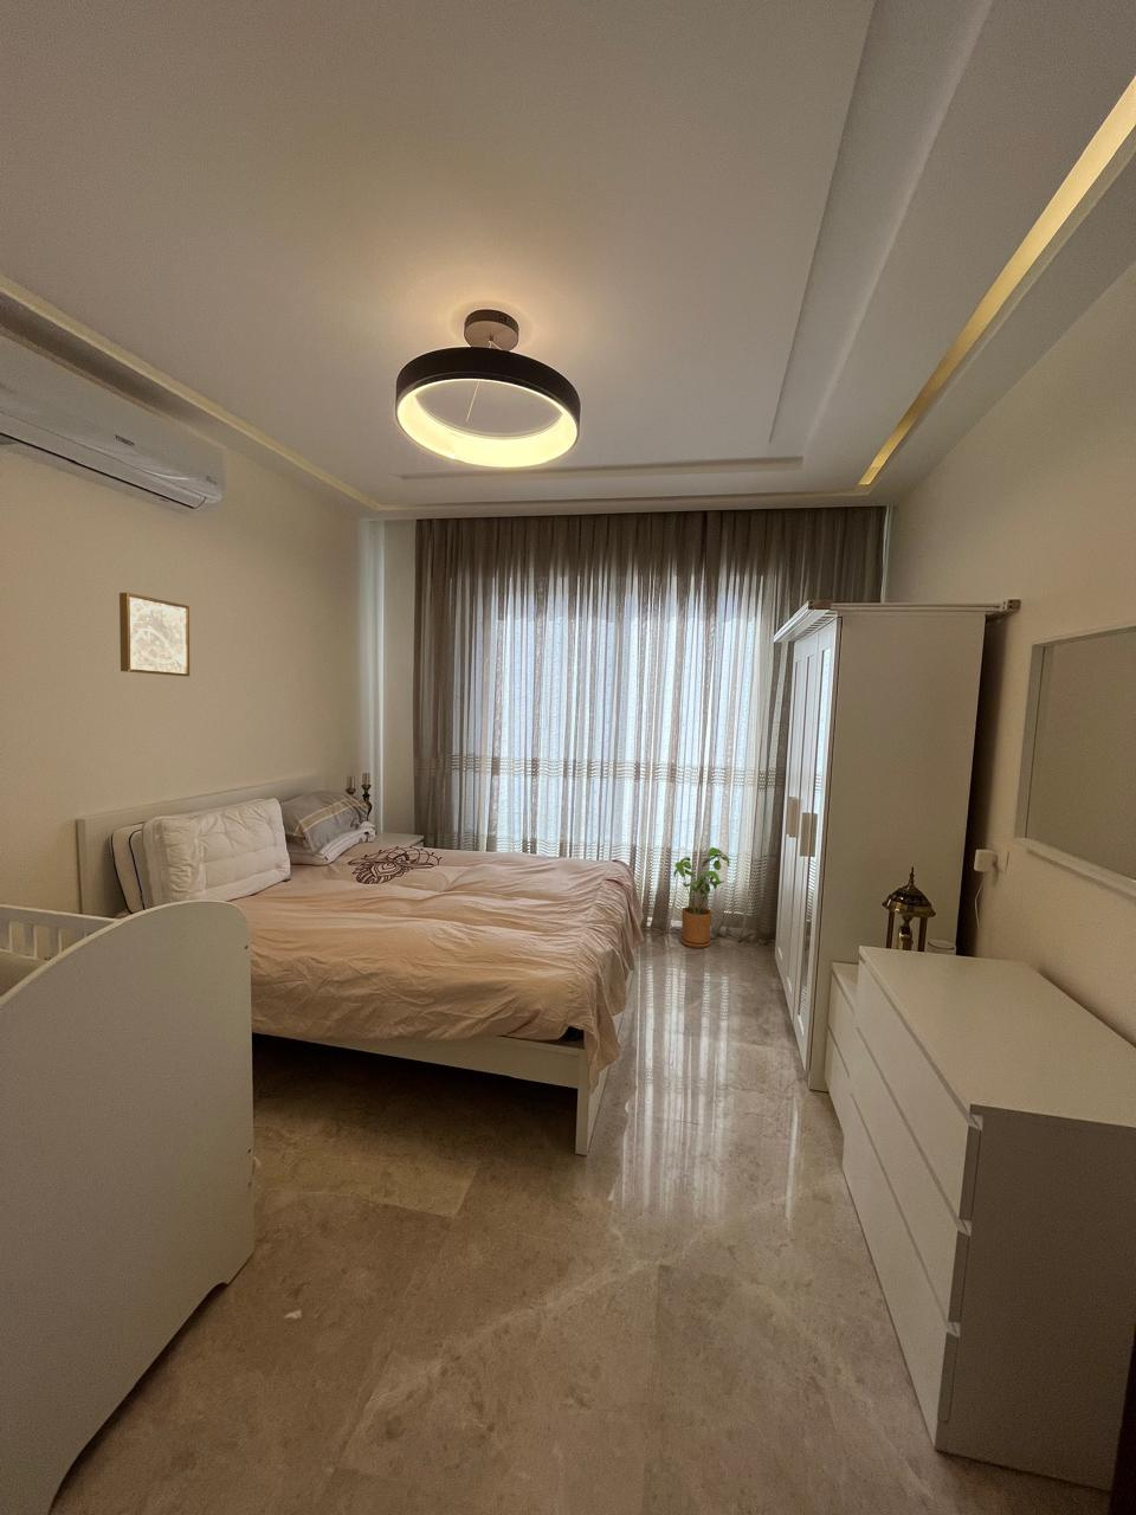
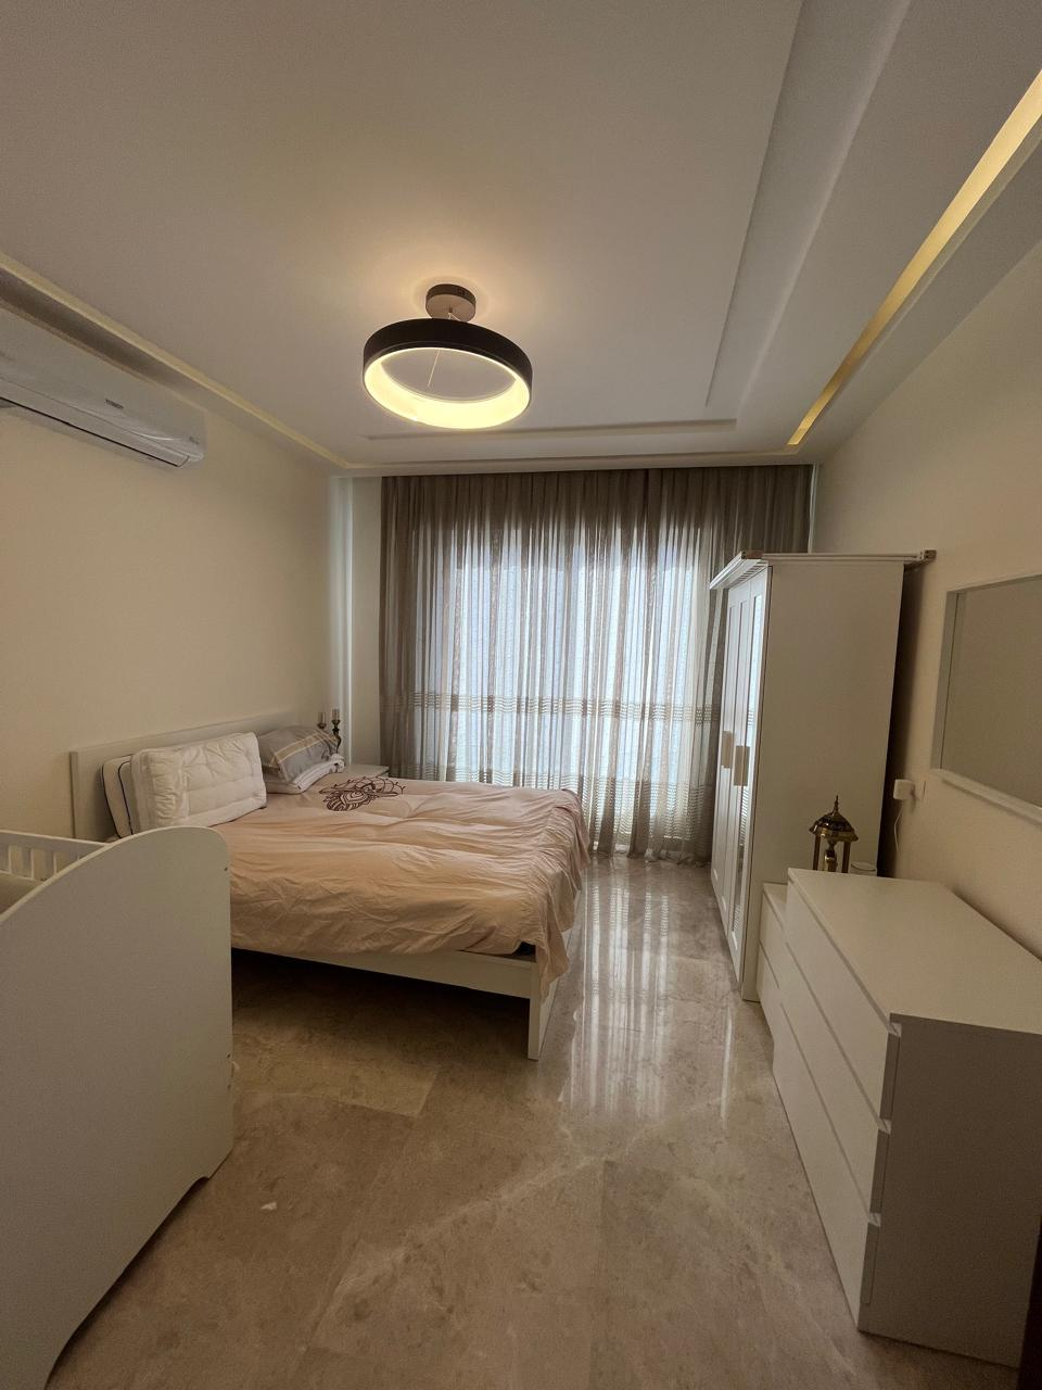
- wall art [118,592,191,678]
- house plant [672,846,731,950]
